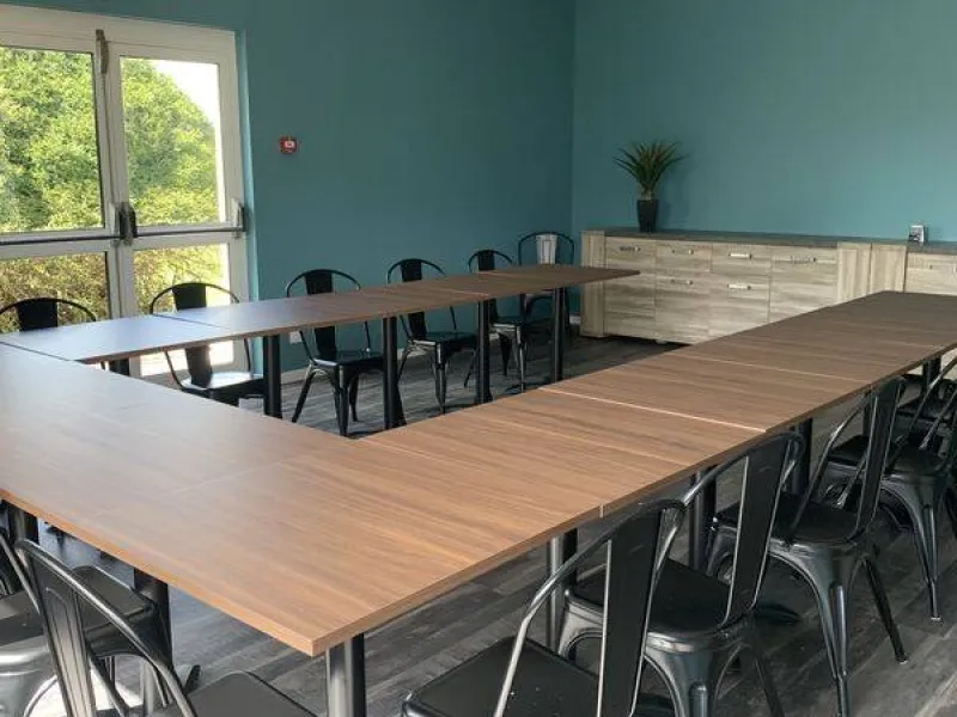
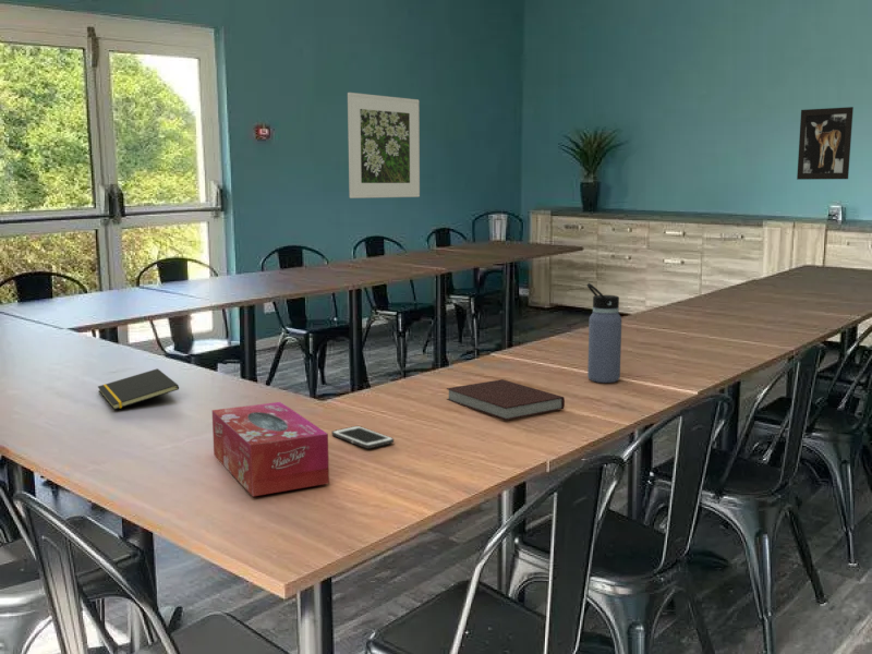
+ tissue box [211,401,330,497]
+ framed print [347,92,421,199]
+ notebook [446,378,566,421]
+ notepad [97,367,180,411]
+ wall art [796,106,855,181]
+ water bottle [586,282,622,384]
+ cell phone [330,425,395,449]
